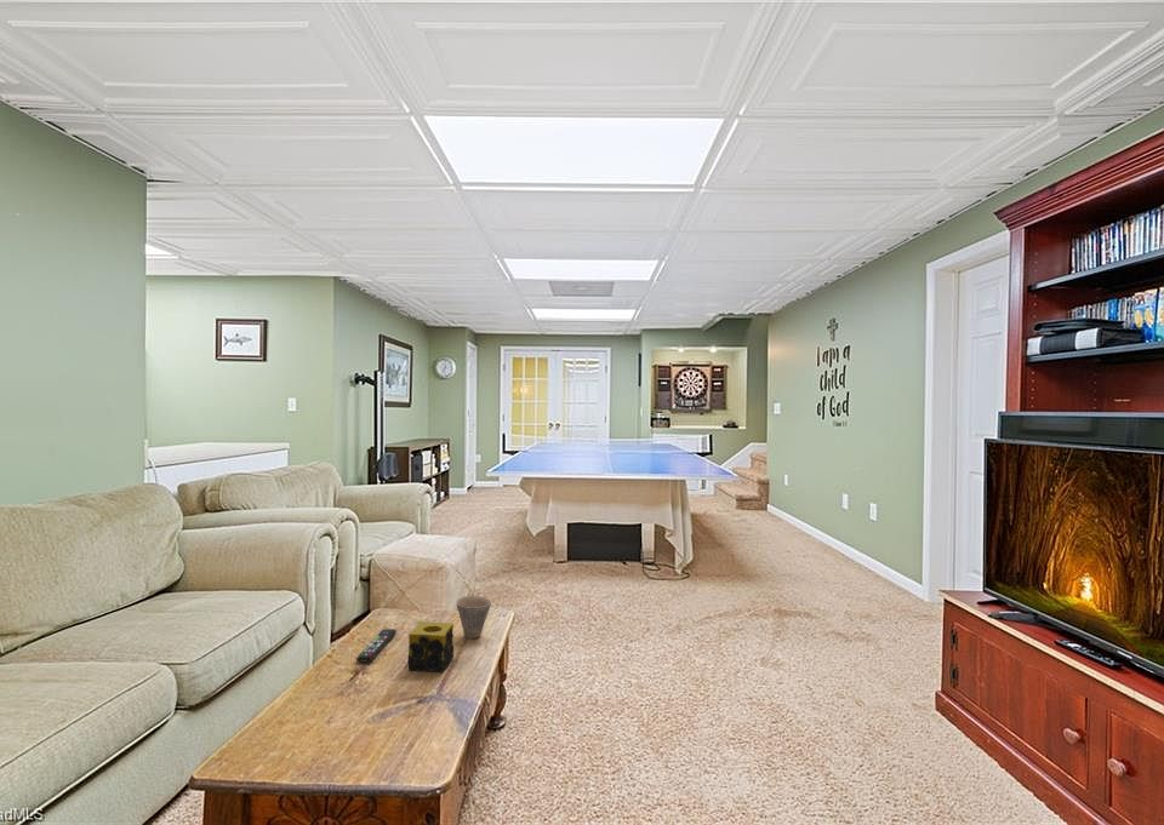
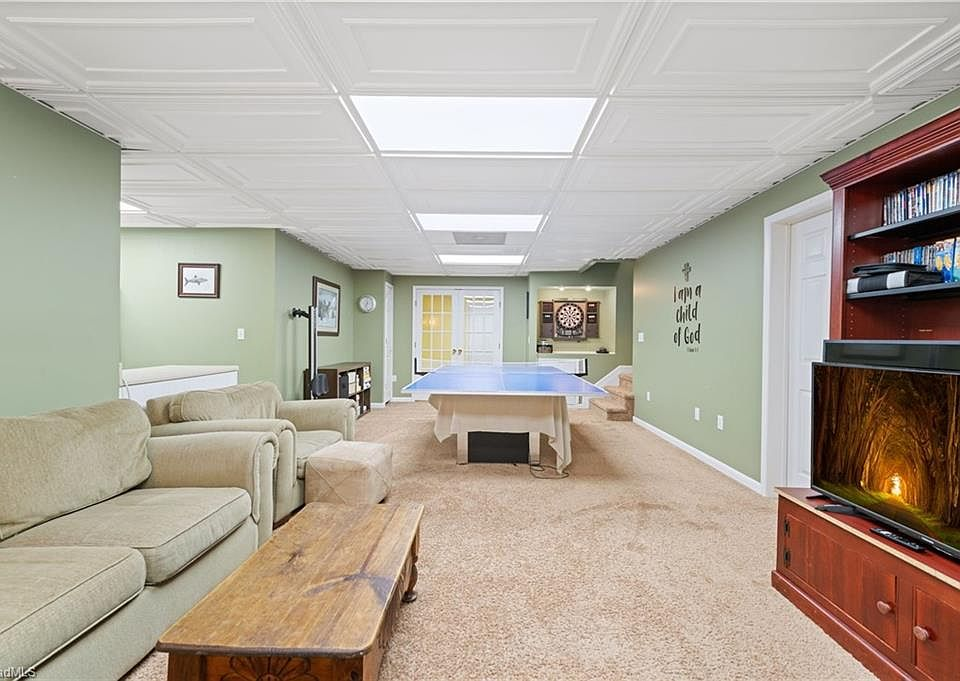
- cup [455,595,492,640]
- candle [406,620,455,672]
- remote control [355,628,398,663]
